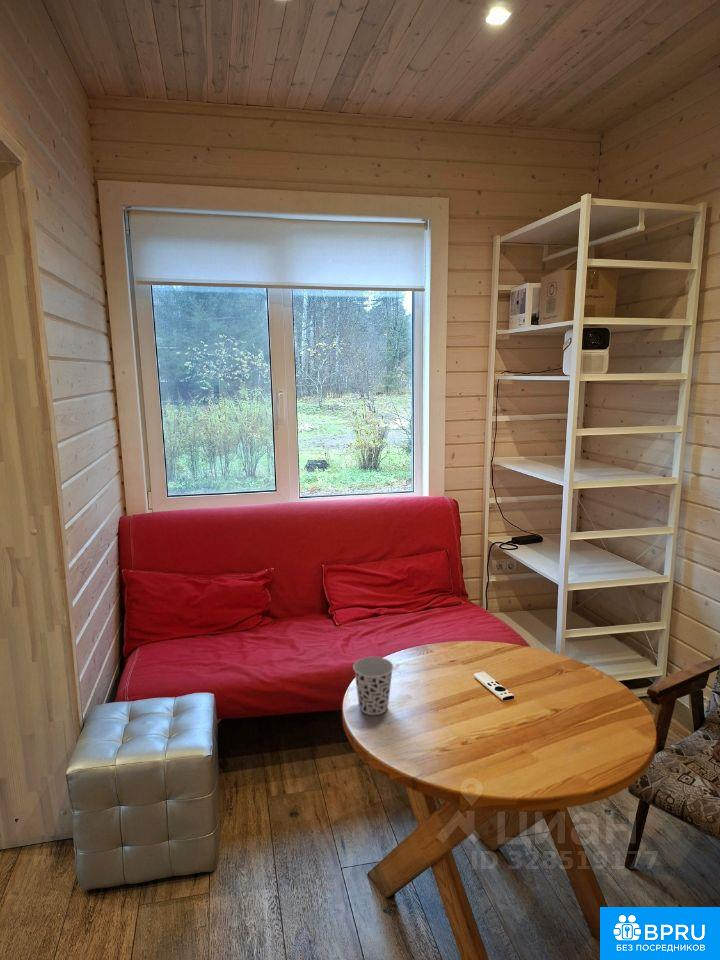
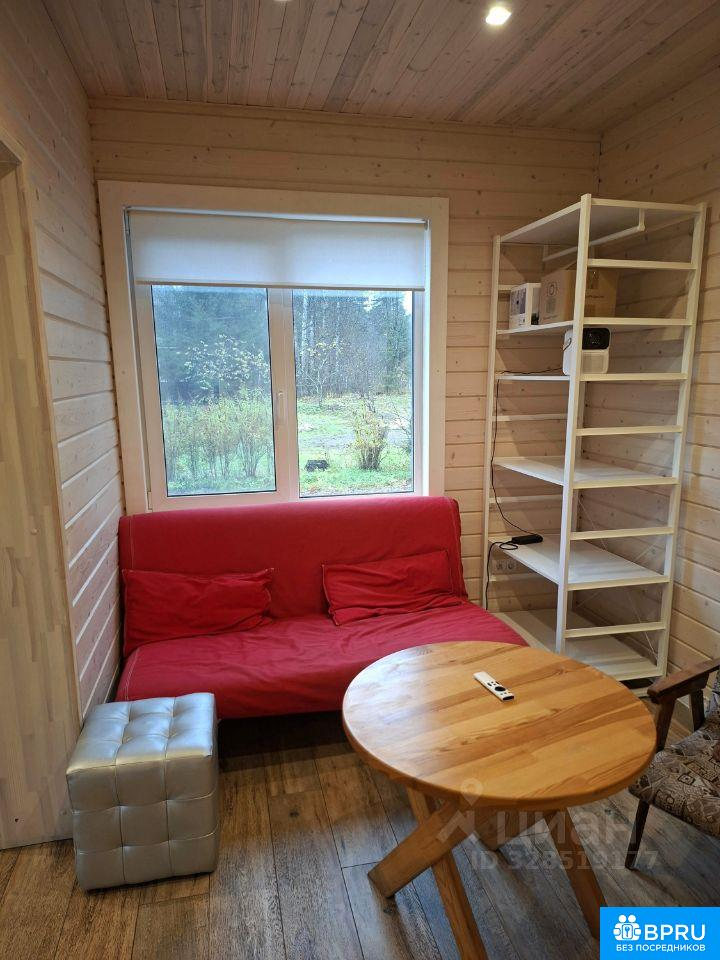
- cup [352,656,394,716]
